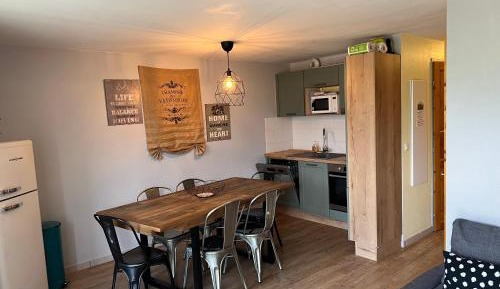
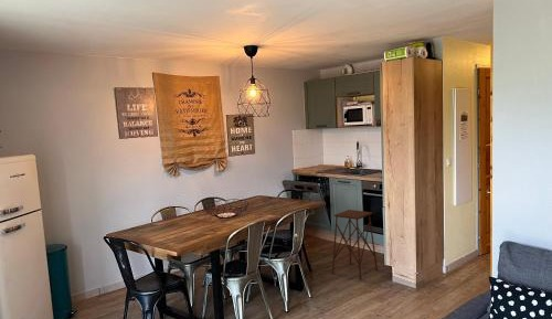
+ side table [331,209,379,281]
